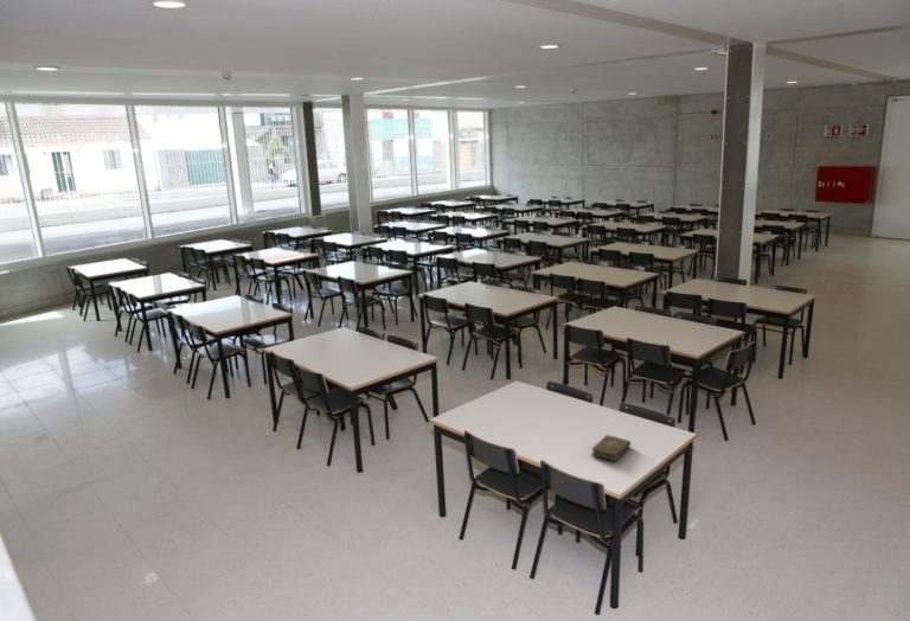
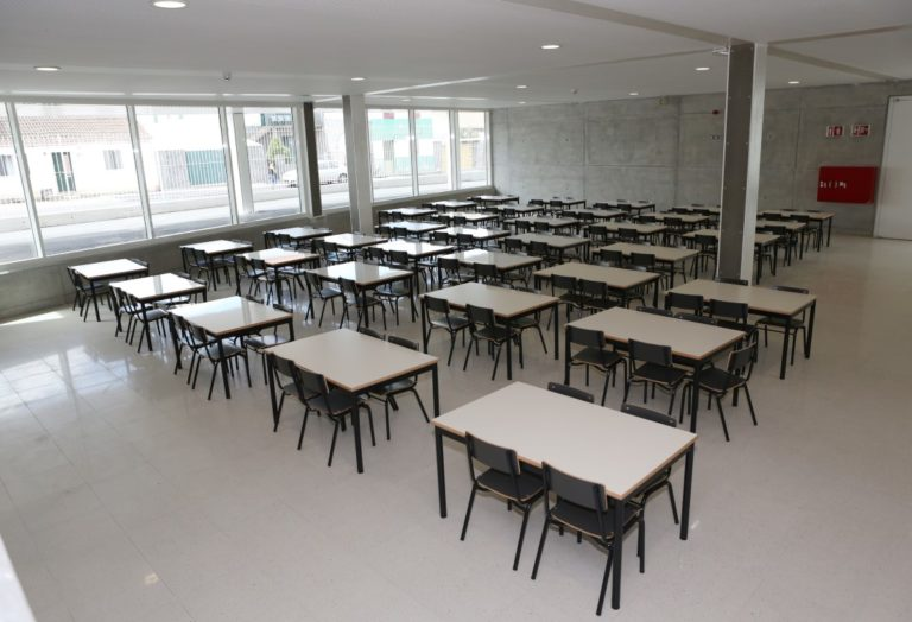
- book [590,434,632,462]
